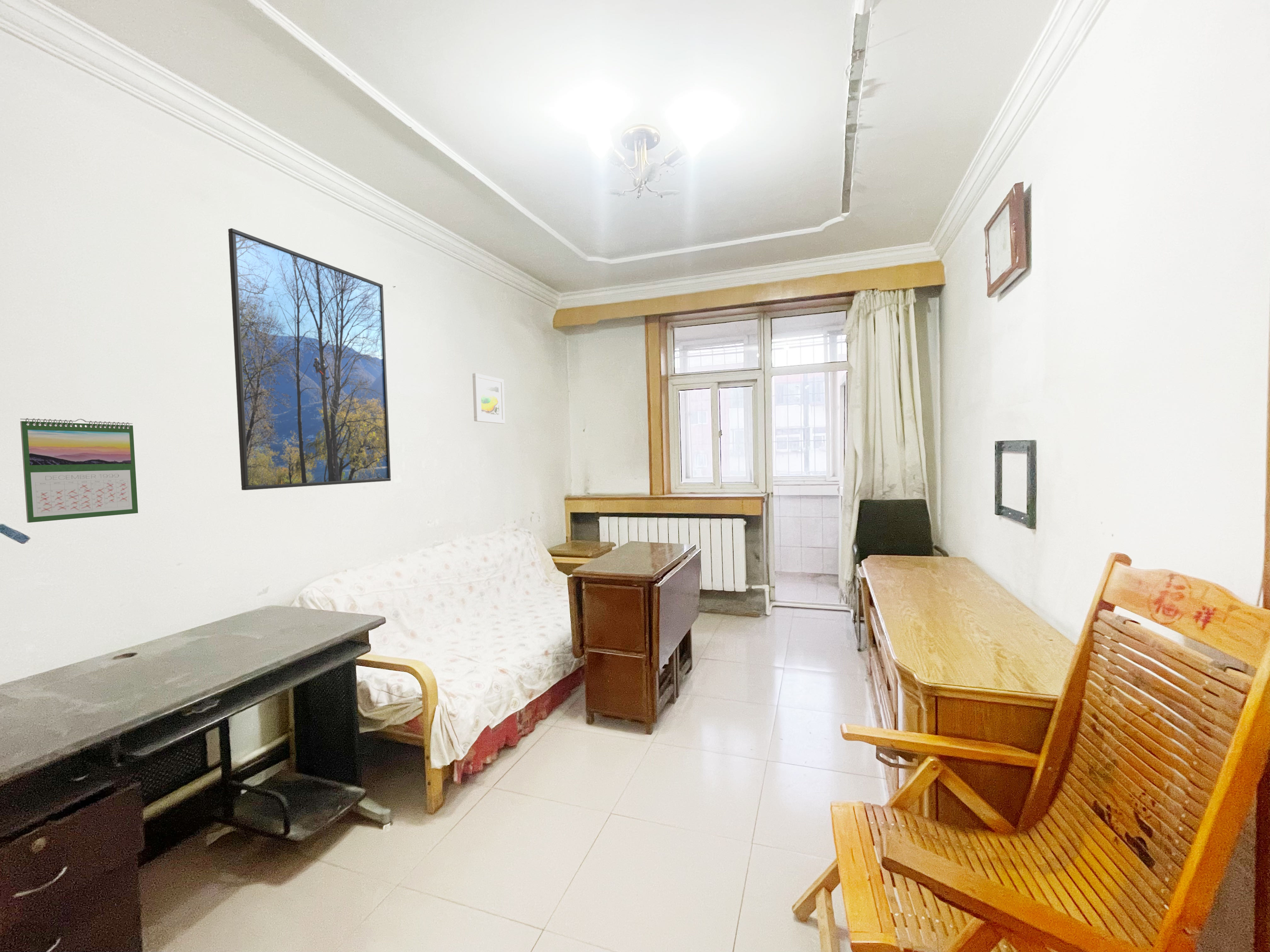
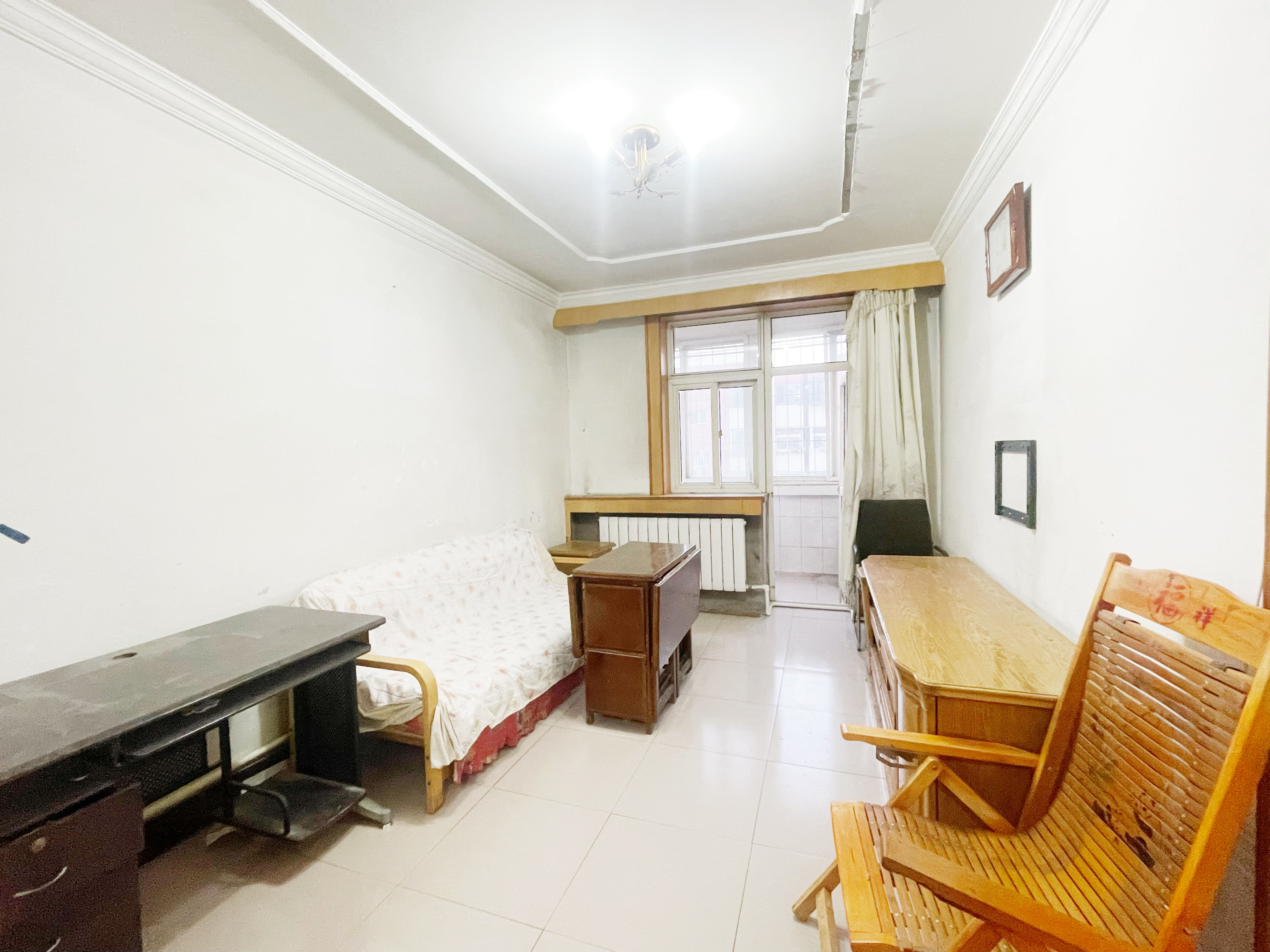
- calendar [20,418,138,523]
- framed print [228,228,391,490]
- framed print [472,373,506,424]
